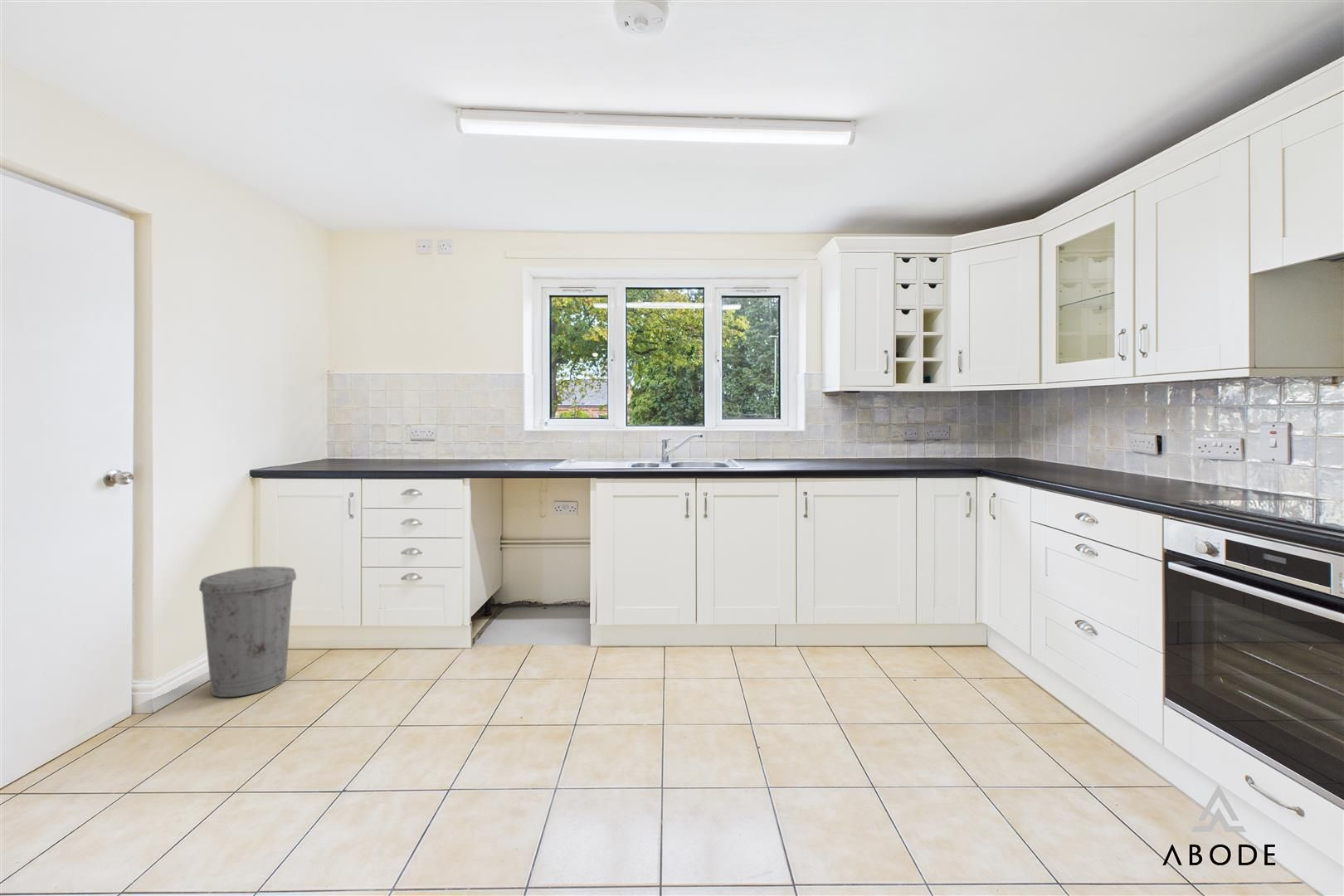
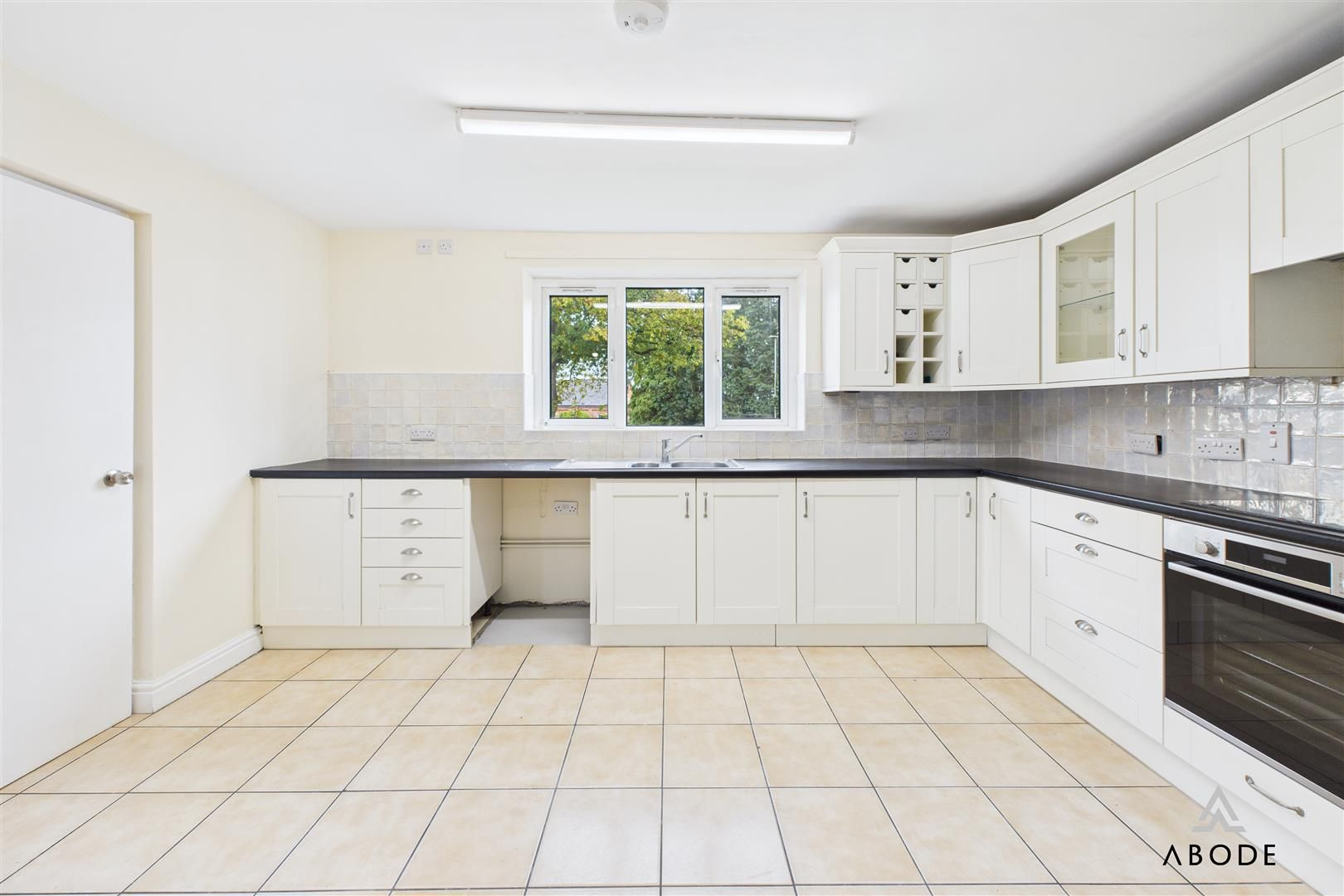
- trash can [198,566,297,698]
